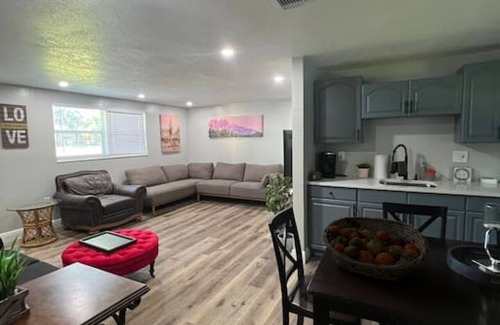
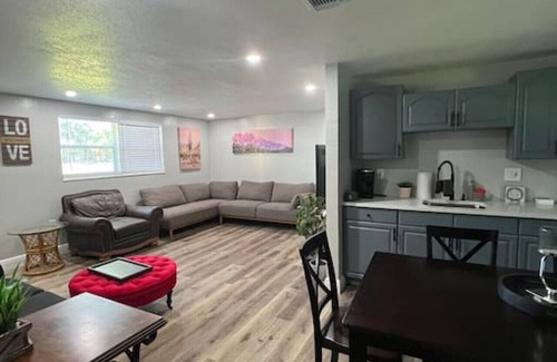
- fruit basket [321,216,430,282]
